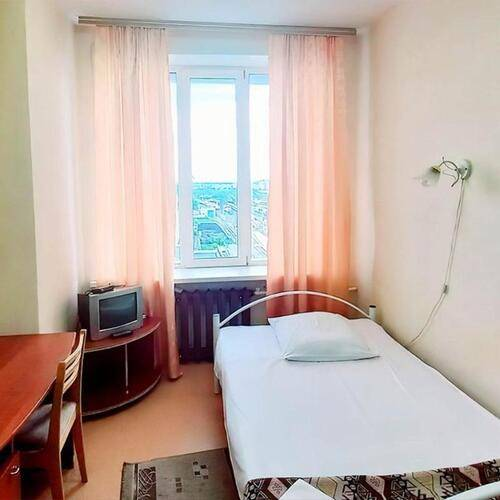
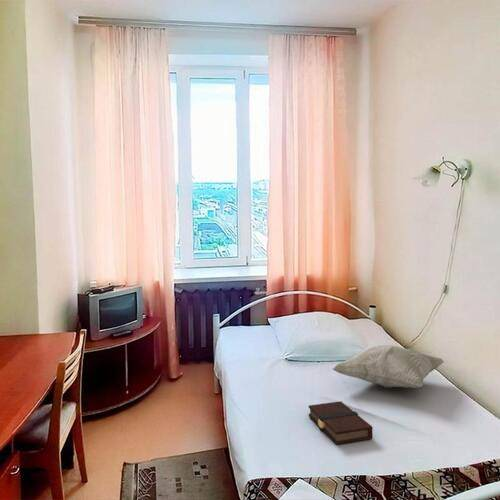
+ book [308,400,374,446]
+ decorative pillow [332,344,445,389]
